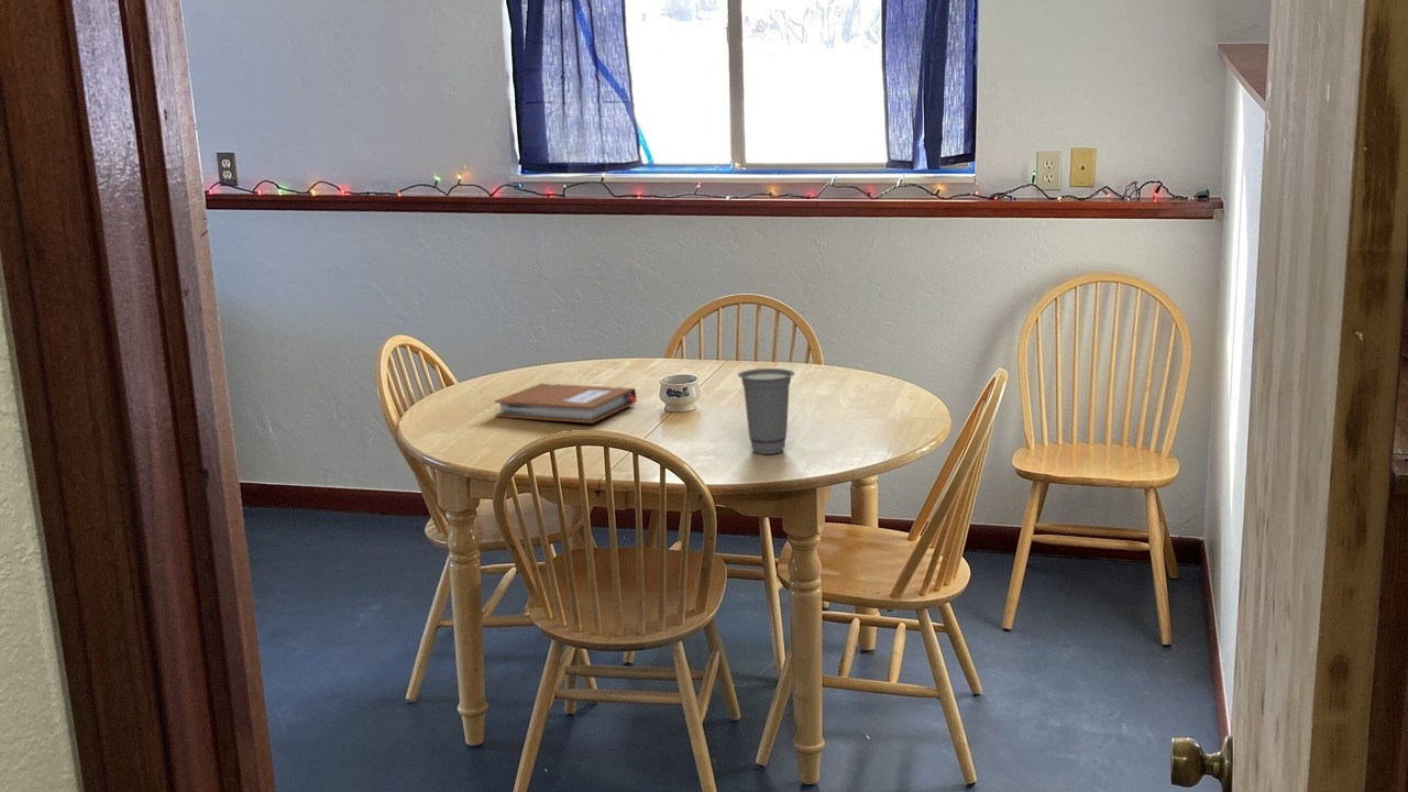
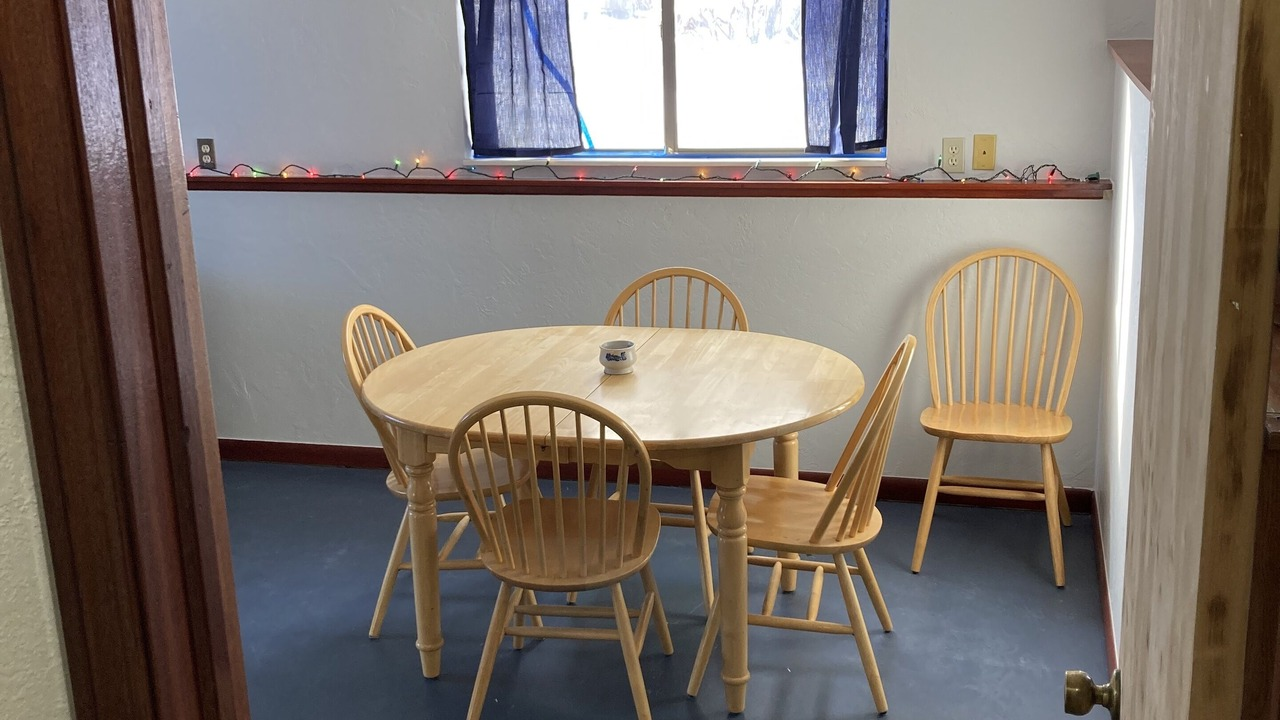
- cup [737,367,795,455]
- notebook [494,383,638,425]
